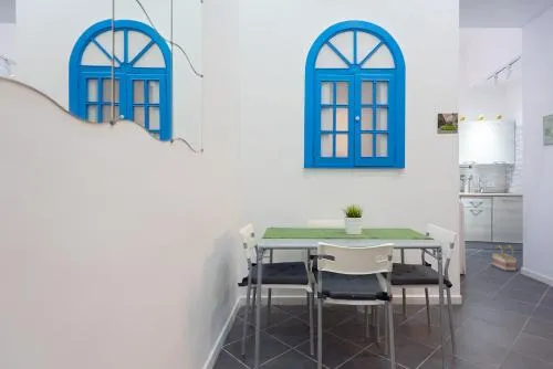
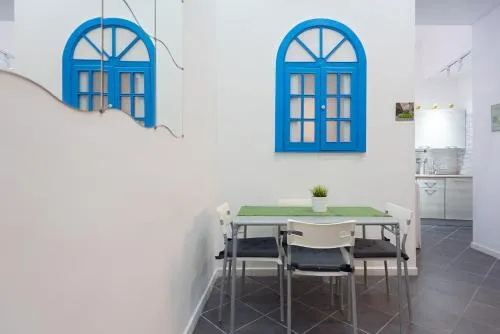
- basket [491,244,518,272]
